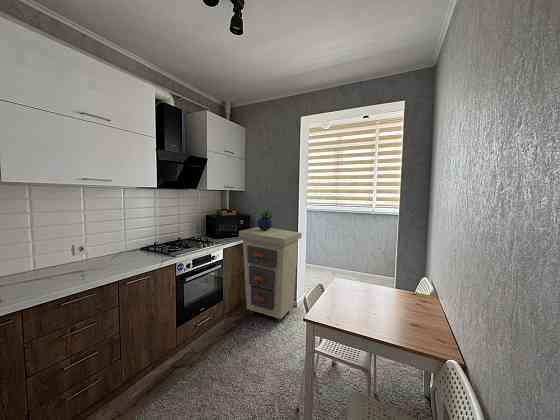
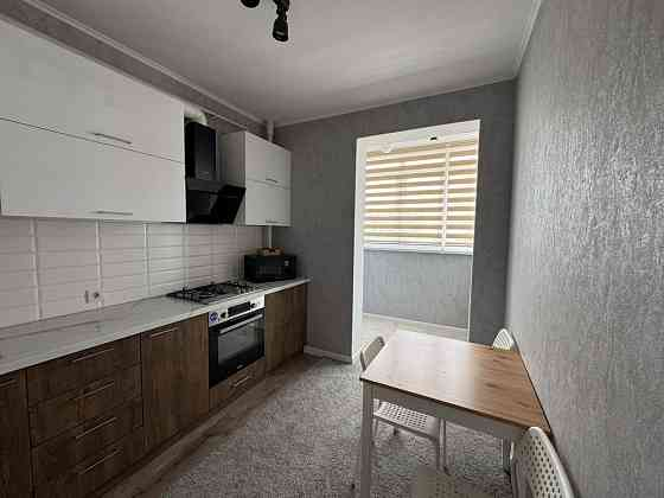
- potted plant [257,206,277,230]
- cabinet [238,226,303,323]
